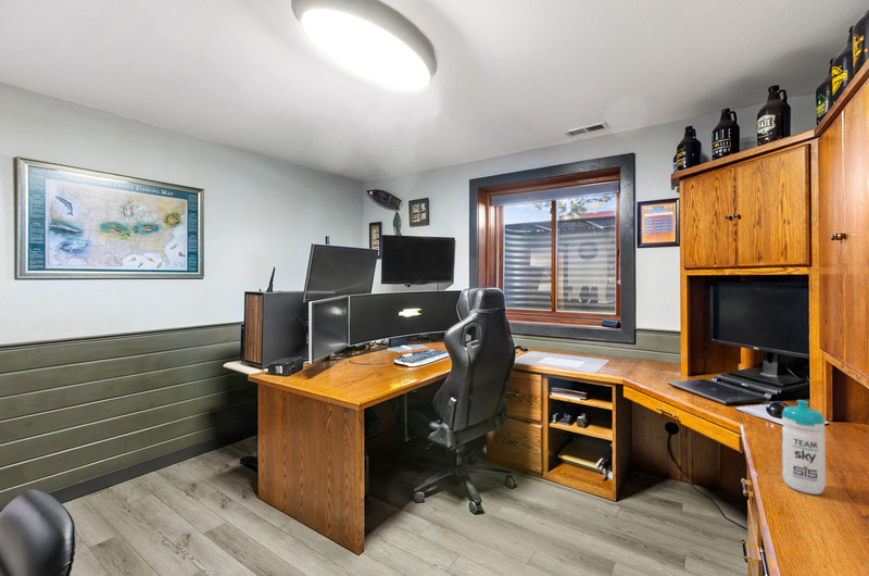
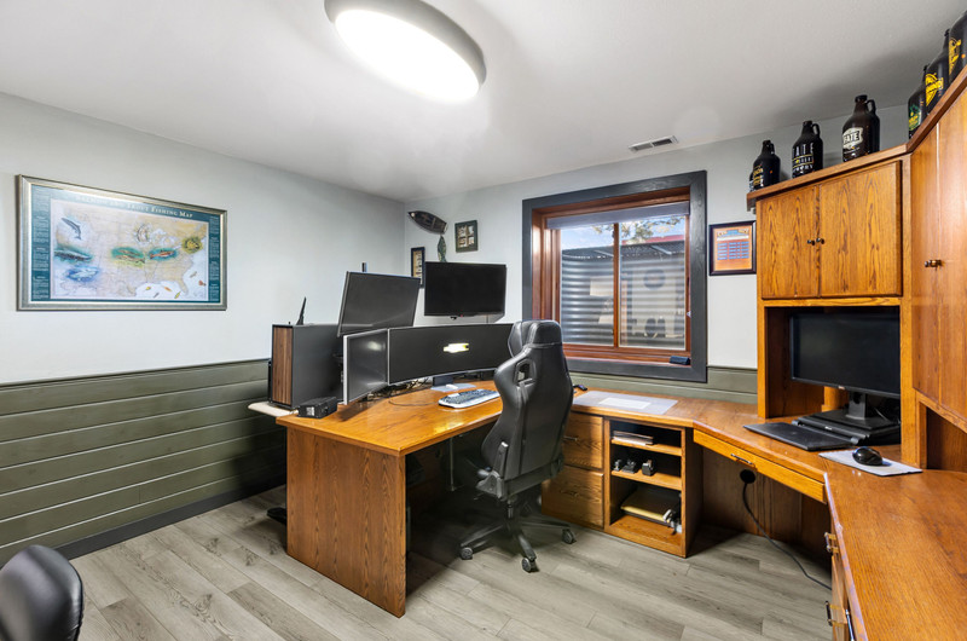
- water bottle [781,399,827,496]
